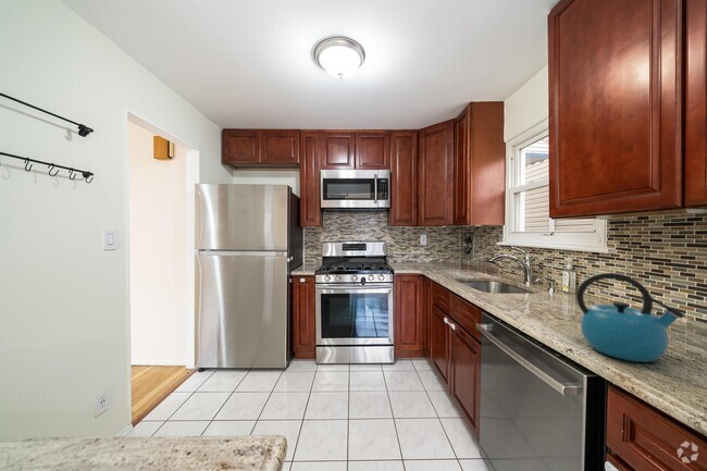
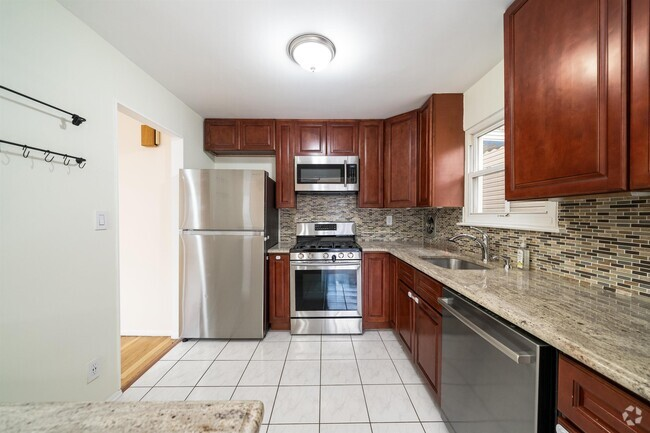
- kettle [575,272,686,363]
